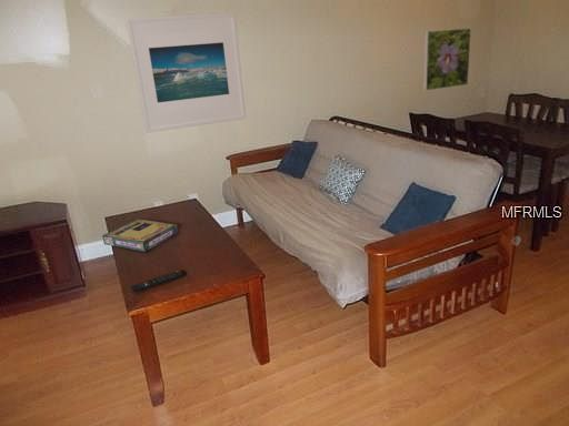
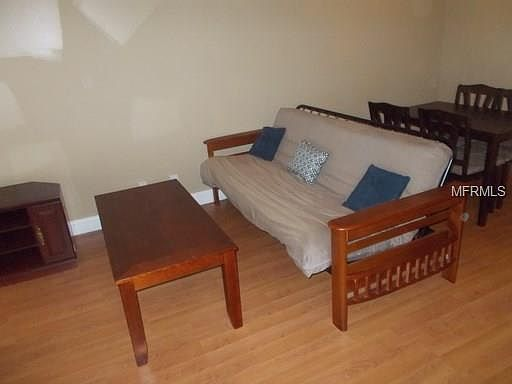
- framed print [422,27,472,92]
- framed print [124,12,247,134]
- video game box [101,219,179,253]
- remote control [130,270,186,293]
